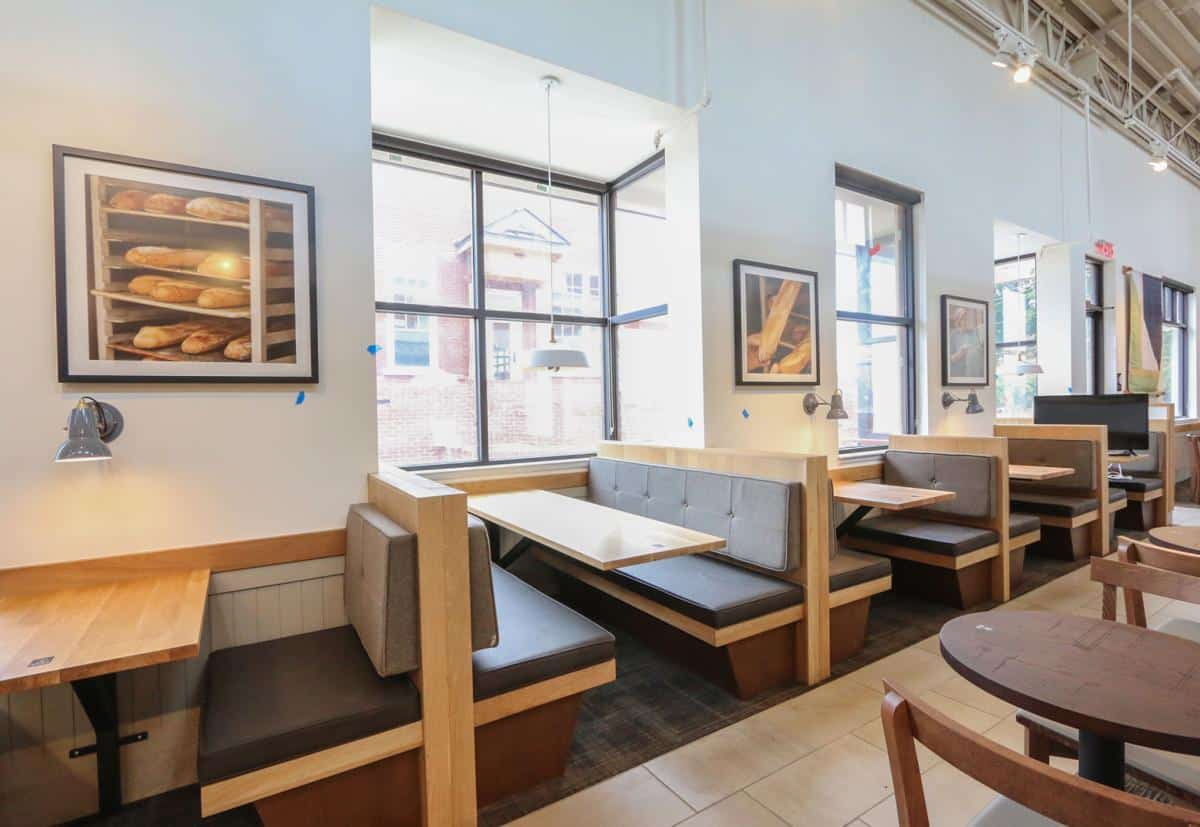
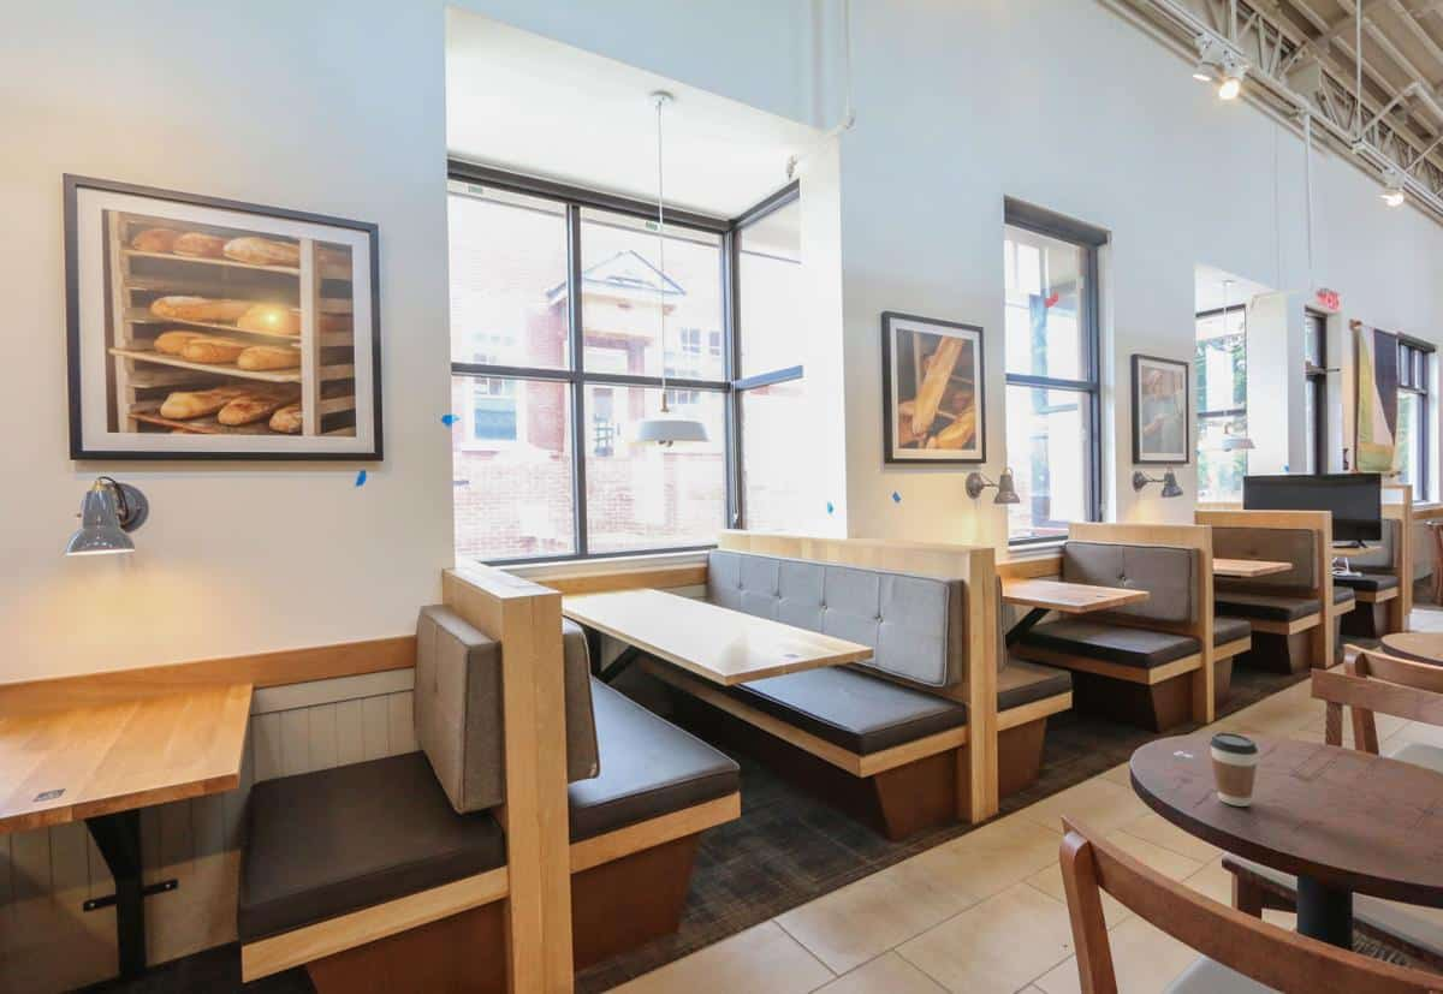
+ coffee cup [1209,732,1259,808]
